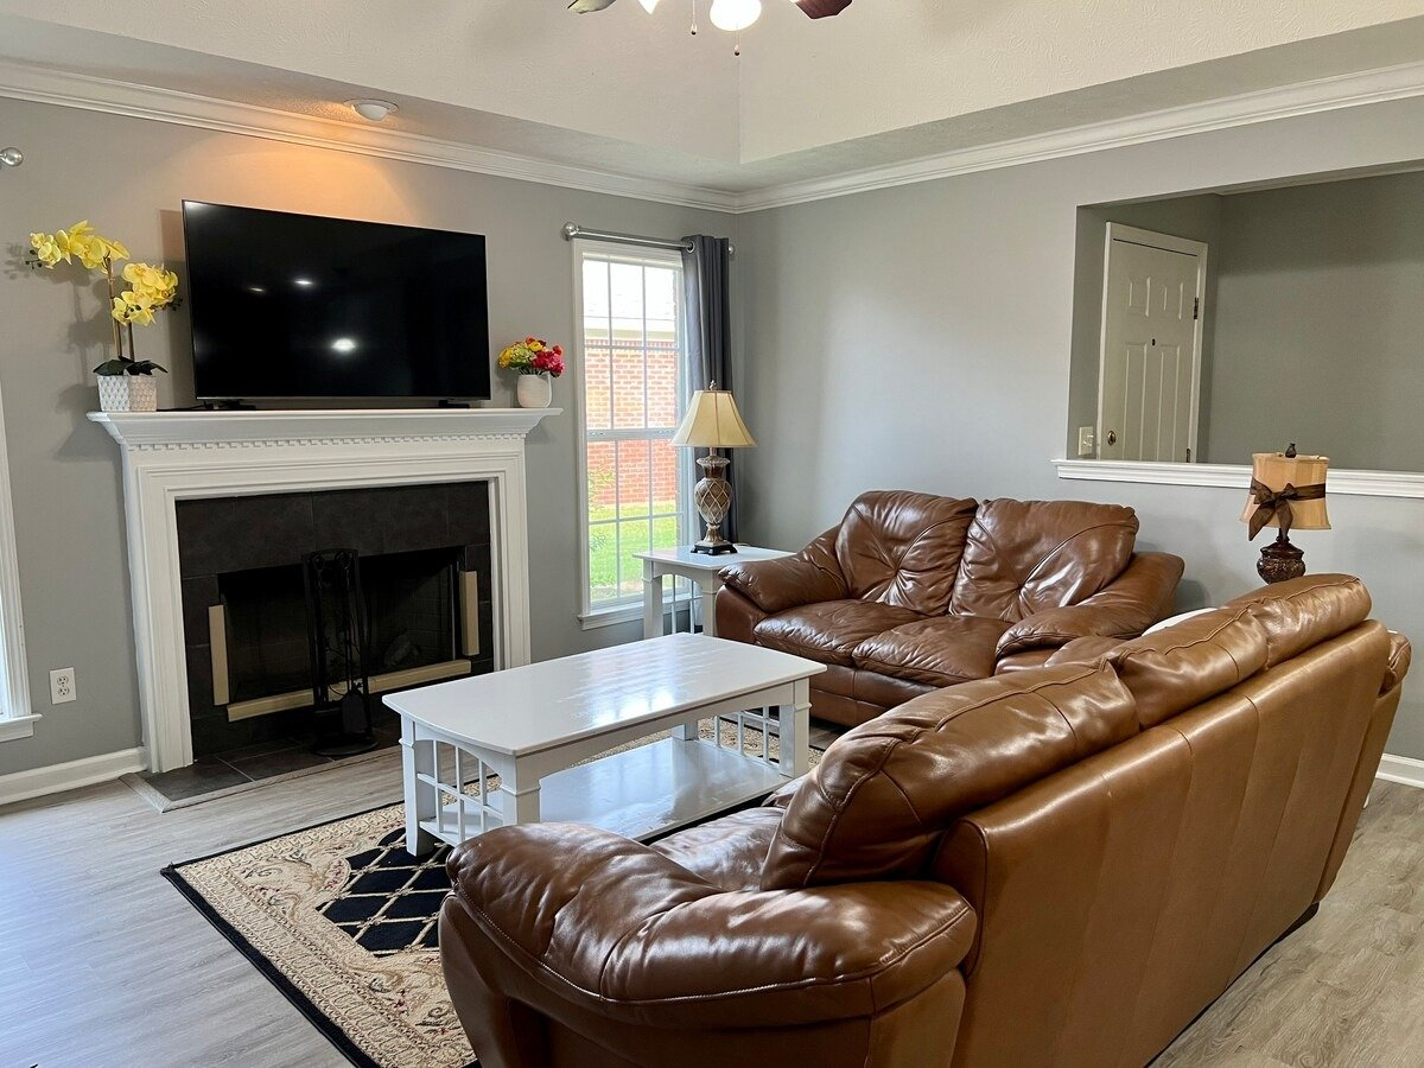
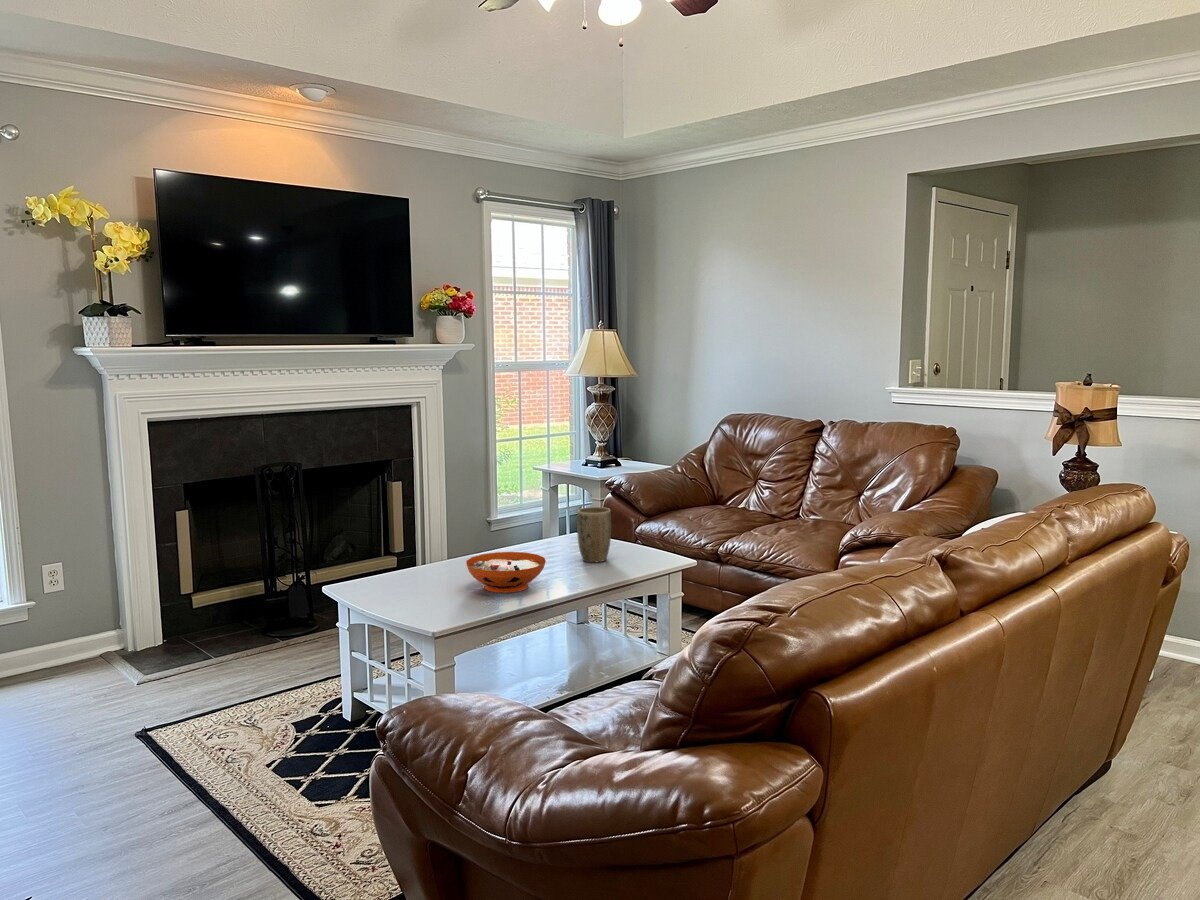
+ plant pot [576,506,612,563]
+ decorative bowl [465,551,547,594]
